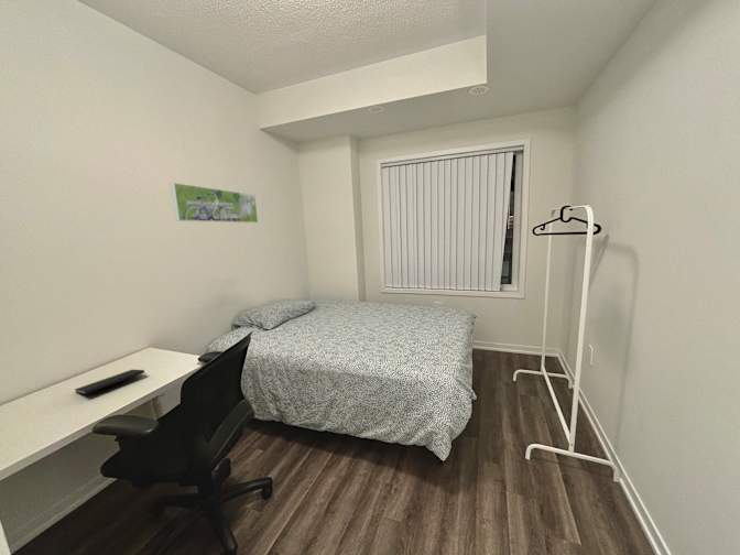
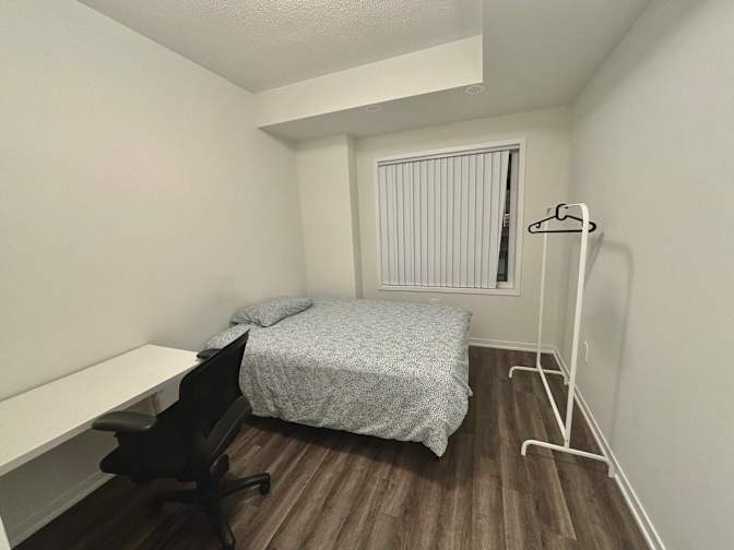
- notepad [74,369,148,395]
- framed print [170,182,259,224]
